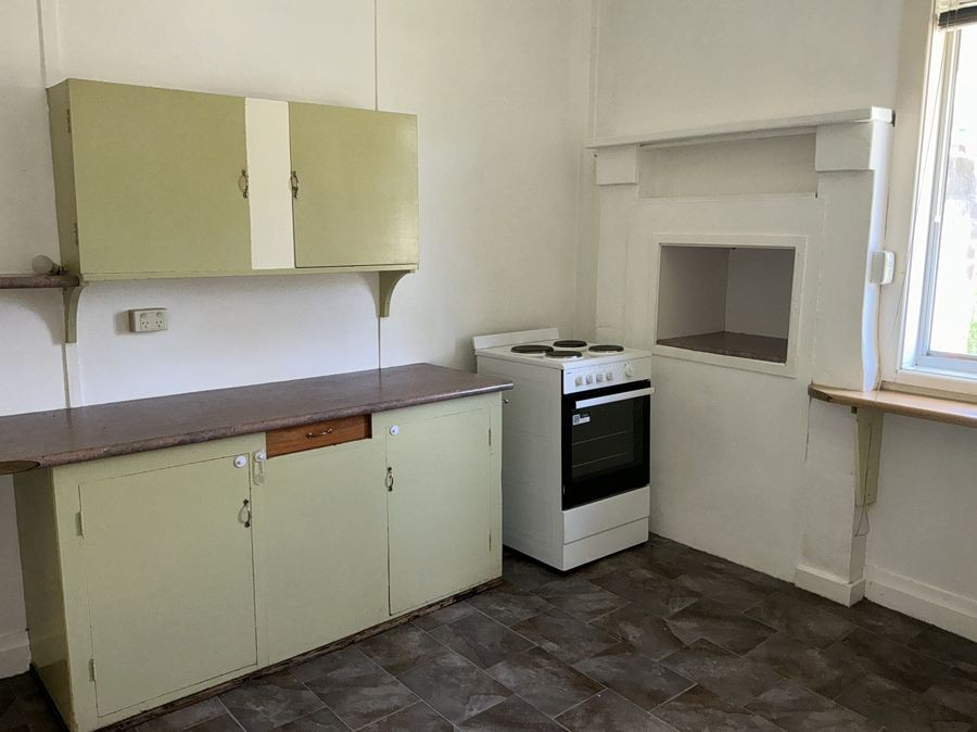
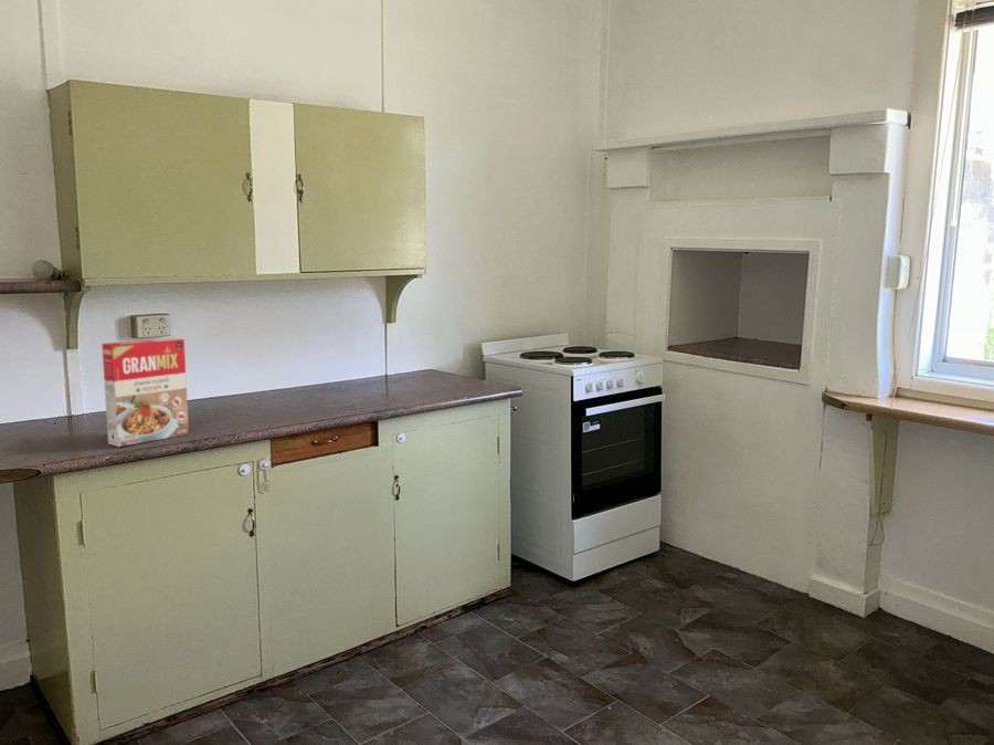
+ cereal box [101,337,190,448]
